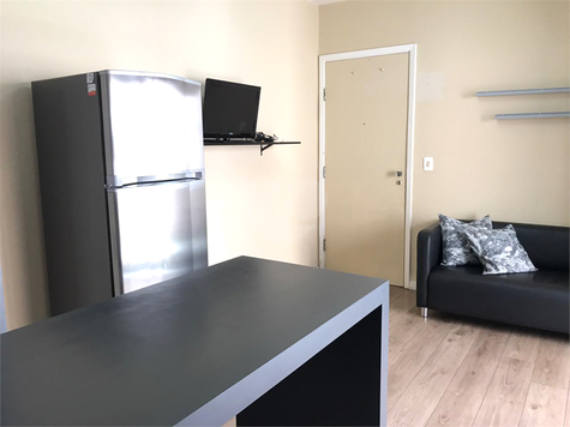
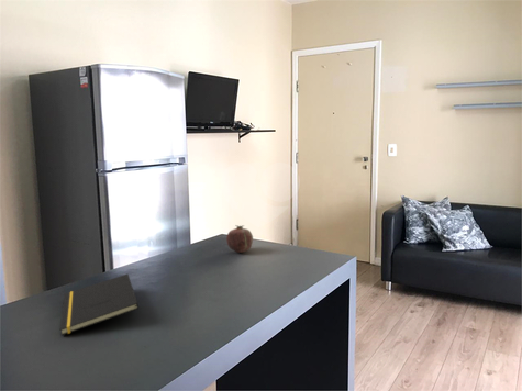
+ fruit [225,224,254,254]
+ notepad [58,273,140,336]
